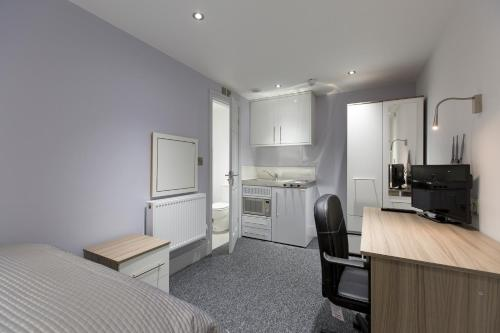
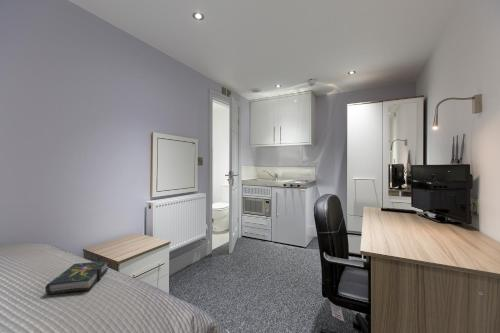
+ book [44,260,109,296]
